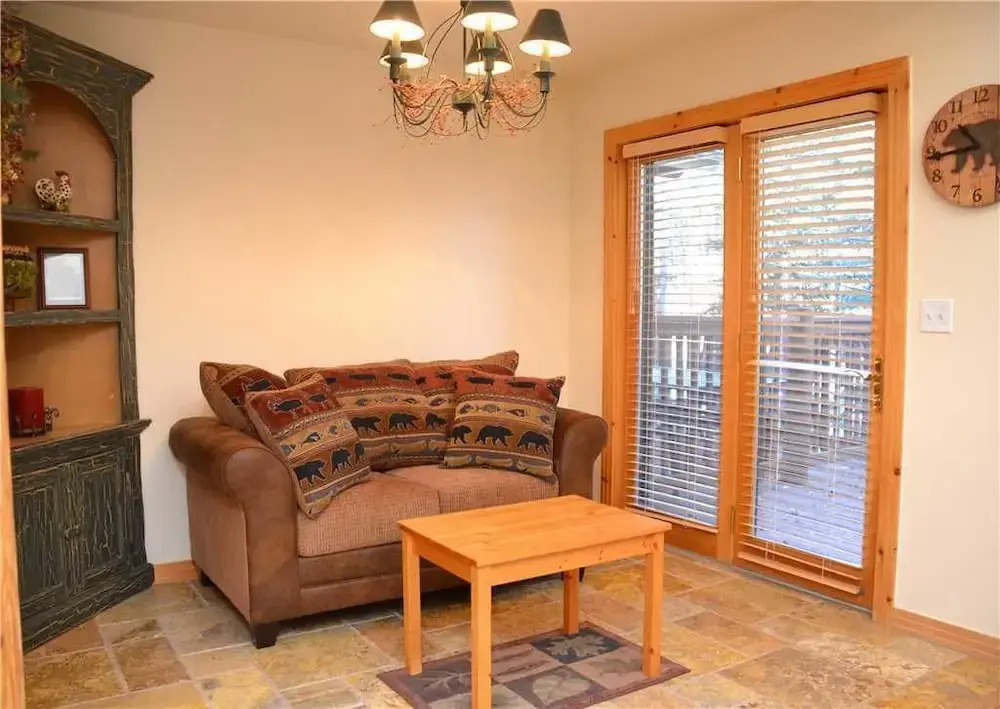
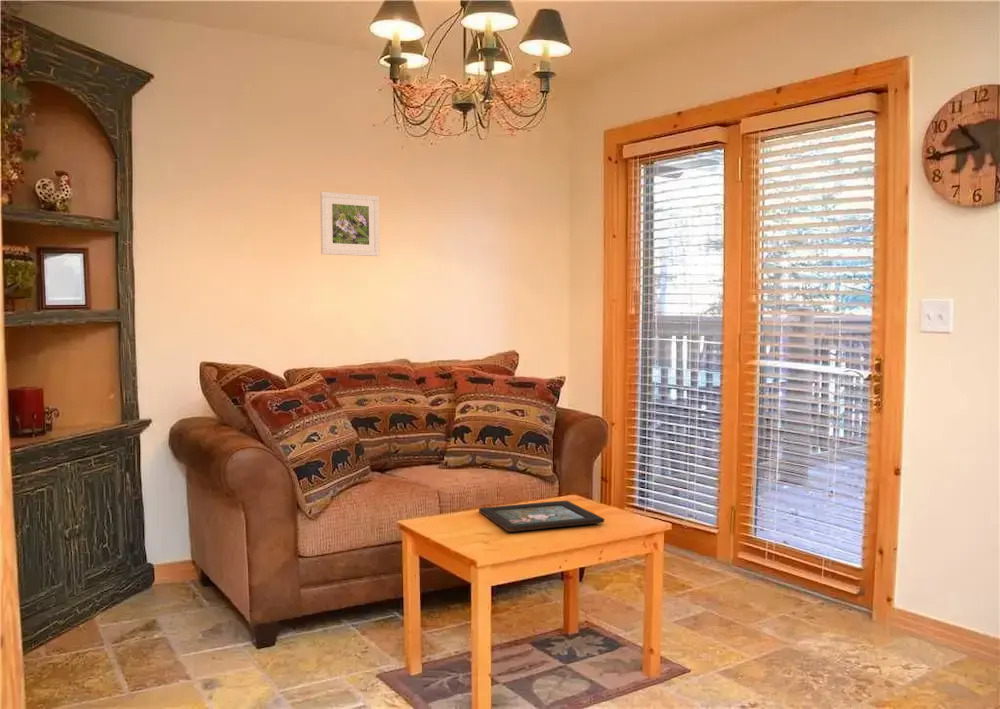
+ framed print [319,191,381,257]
+ decorative tray [478,500,605,533]
